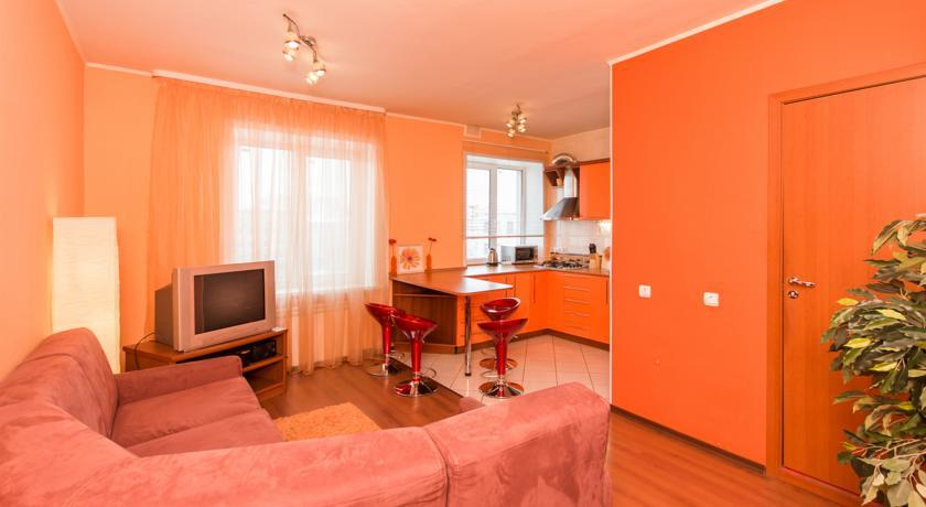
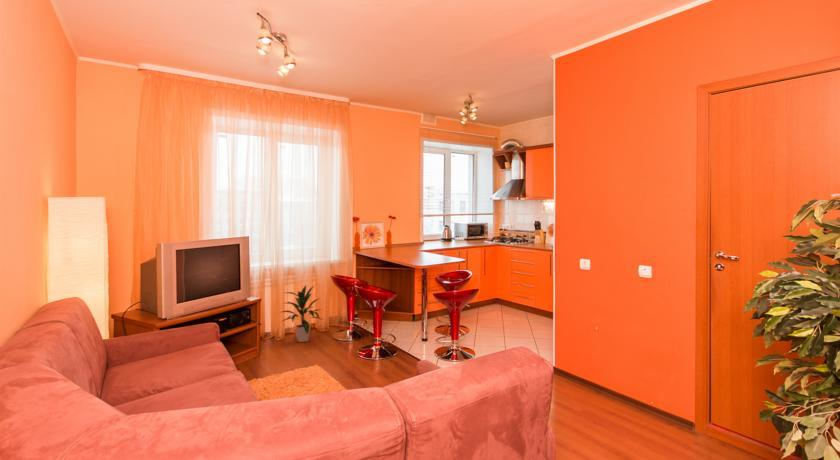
+ indoor plant [278,283,323,343]
